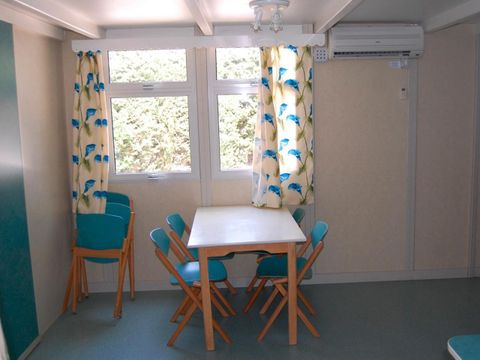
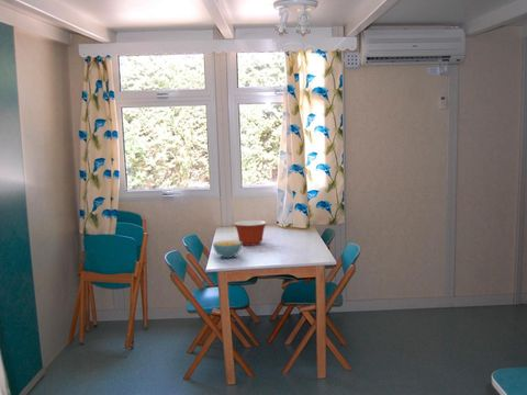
+ mixing bowl [233,219,268,247]
+ cereal bowl [212,239,243,259]
